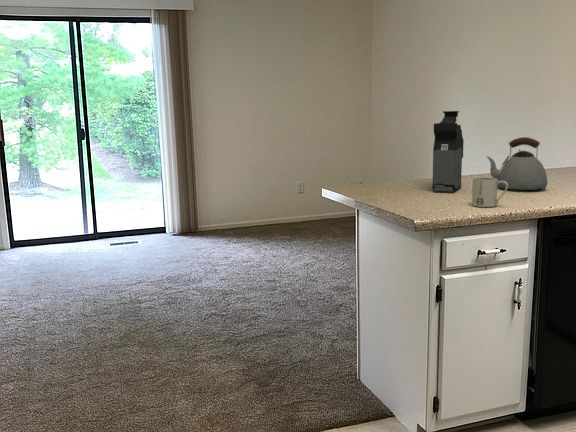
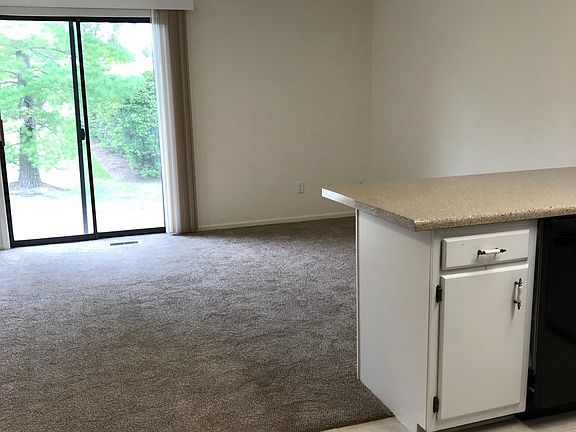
- mug [471,177,508,208]
- kettle [485,136,548,191]
- coffee maker [431,110,465,192]
